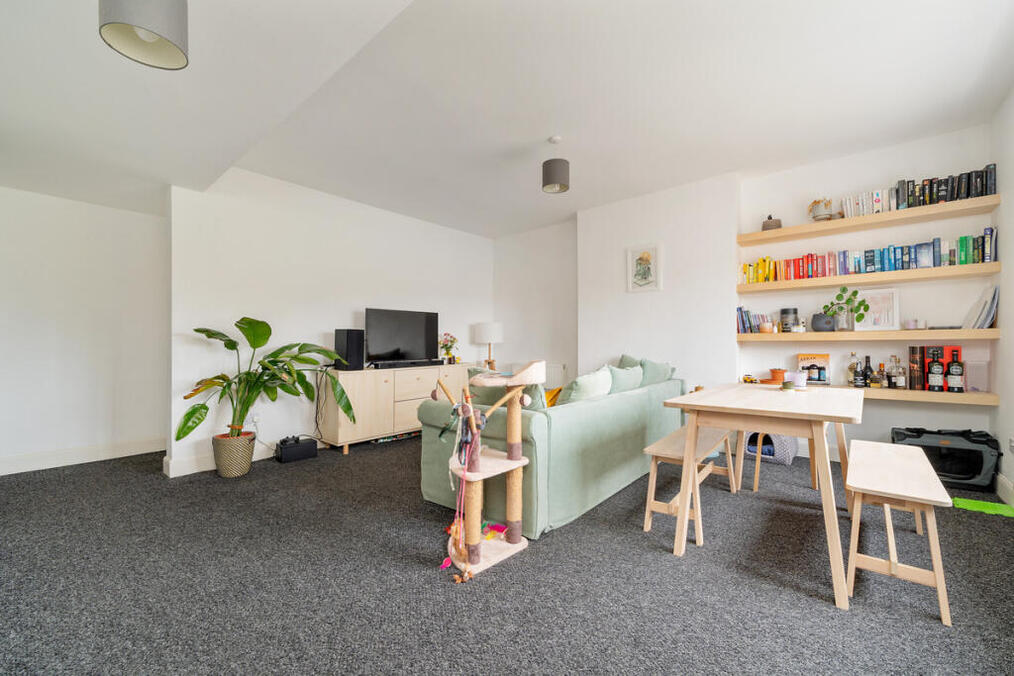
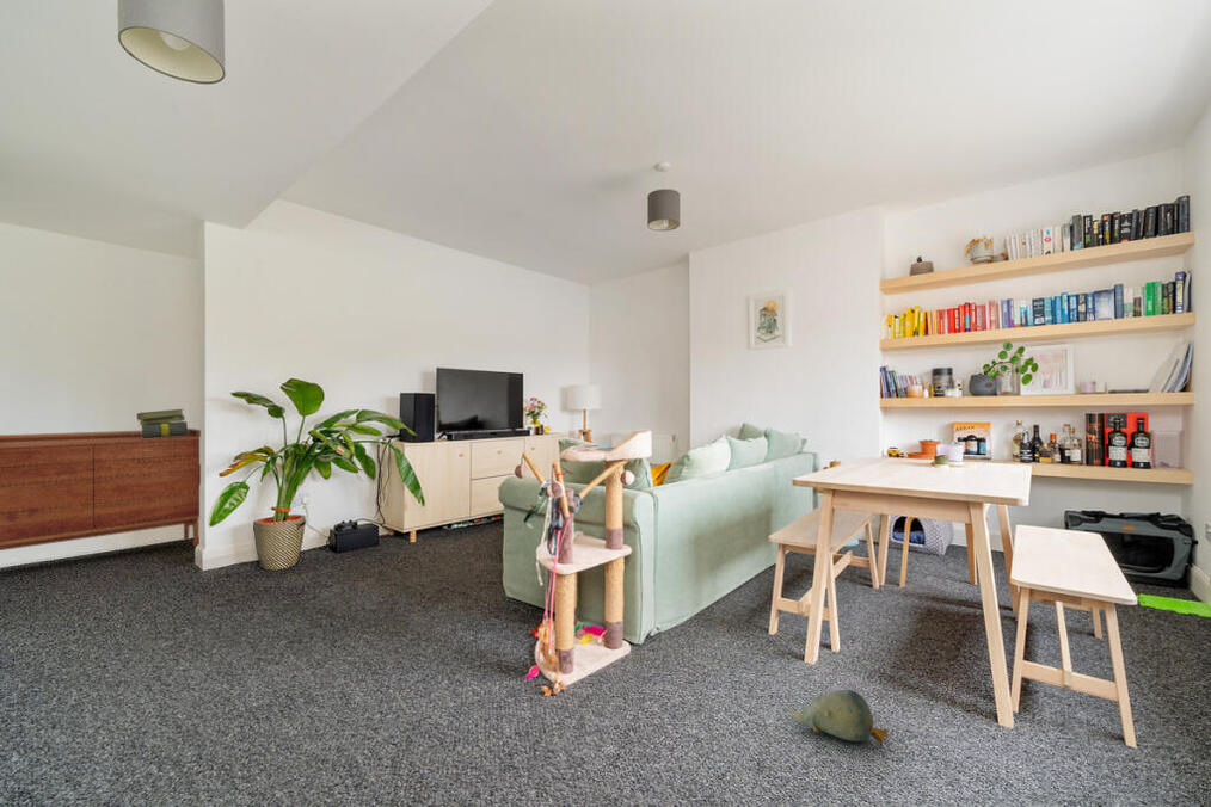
+ stack of books [136,408,189,438]
+ sideboard [0,427,202,552]
+ plush toy [782,689,890,745]
